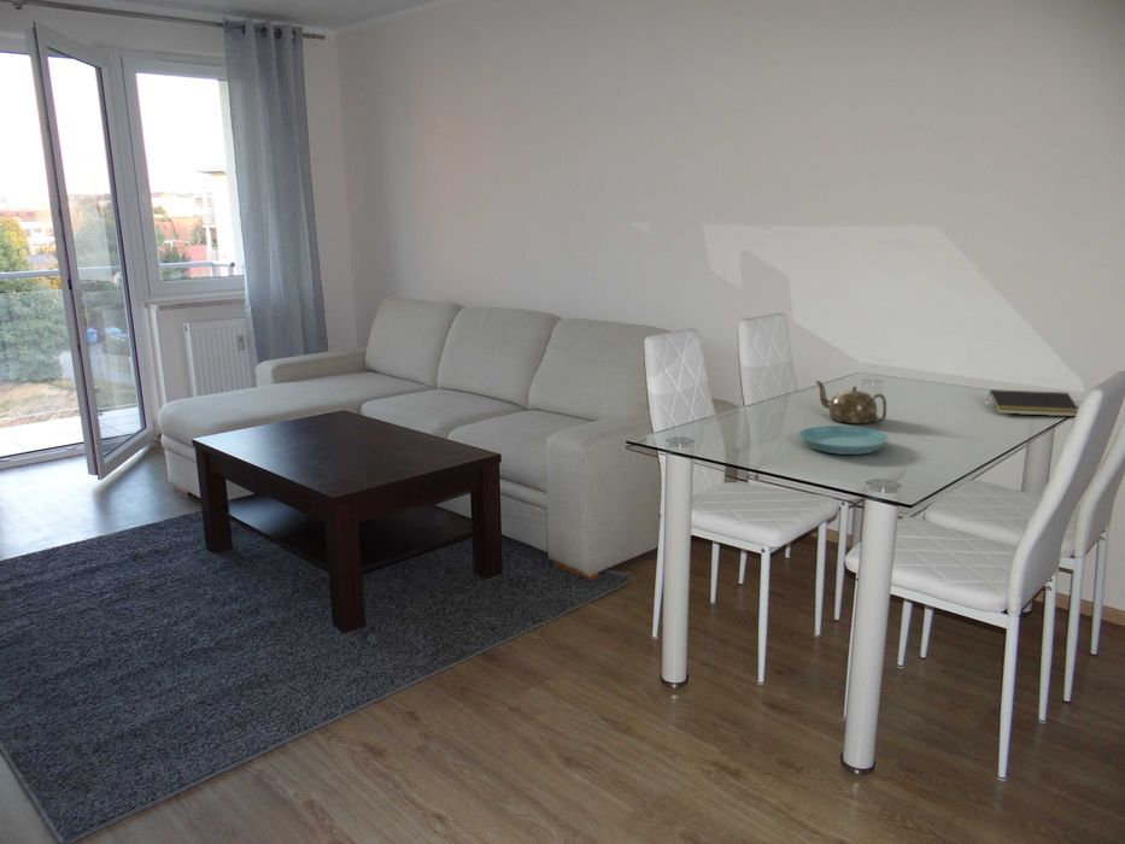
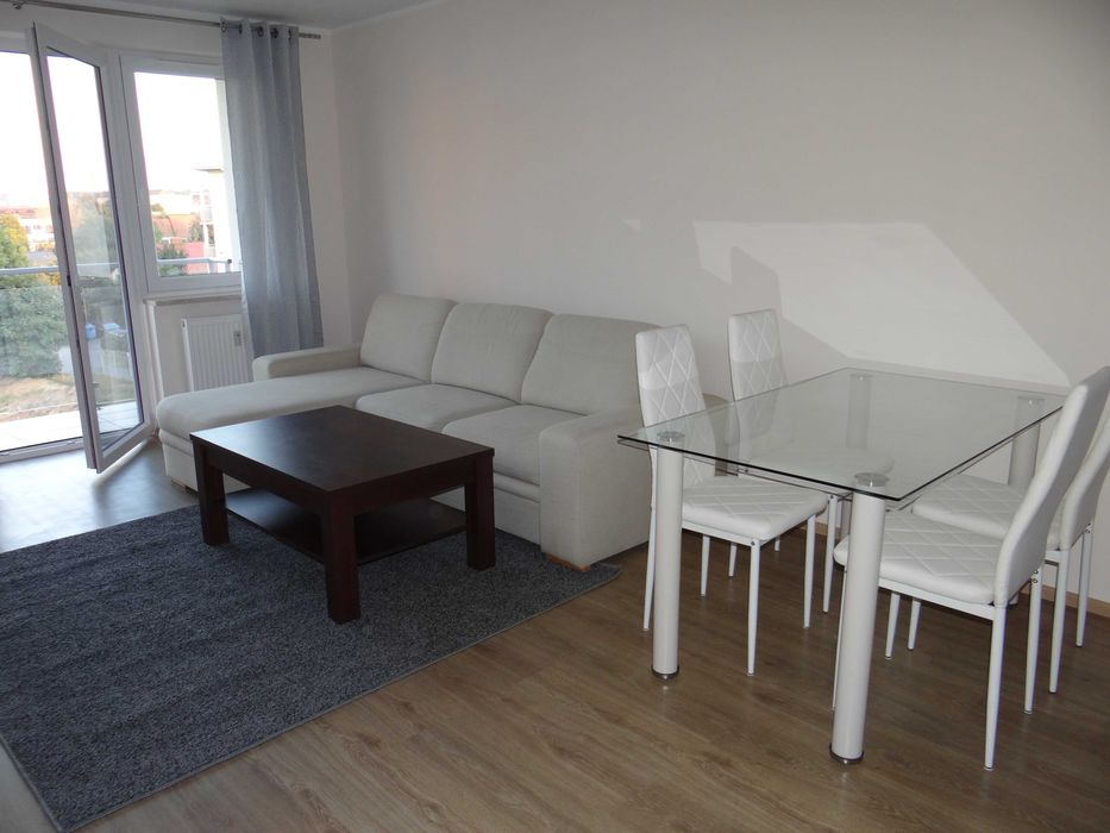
- notepad [986,388,1079,417]
- saucer [798,424,890,456]
- teapot [814,380,887,424]
